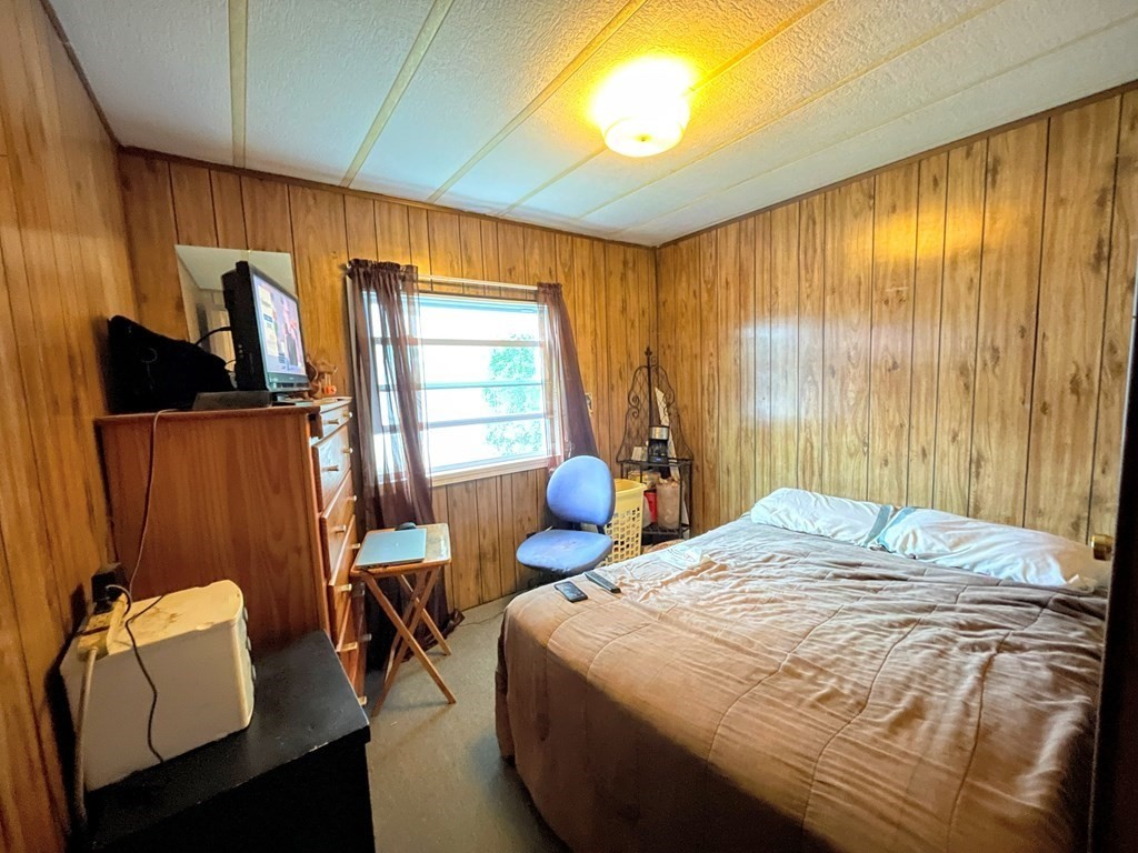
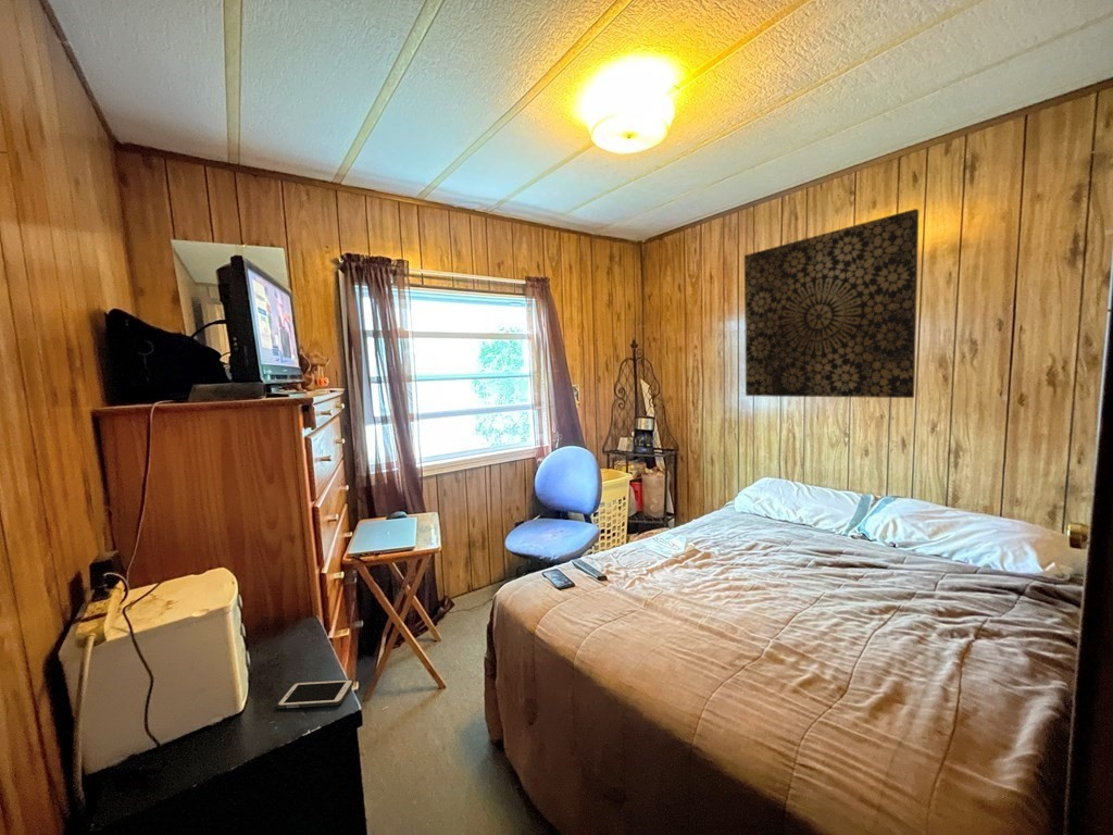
+ wall art [743,208,920,399]
+ cell phone [276,678,354,710]
